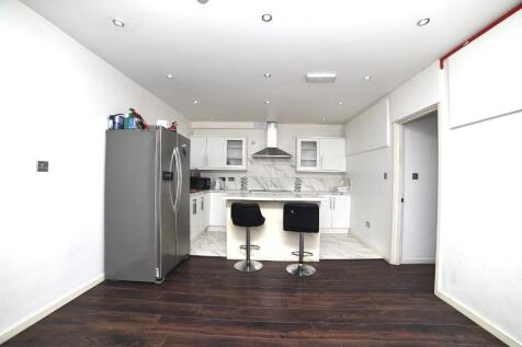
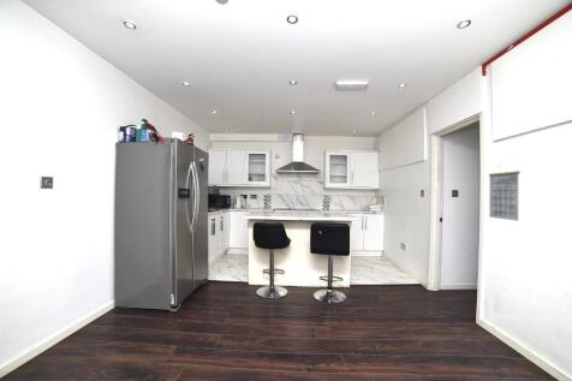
+ calendar [488,163,522,222]
